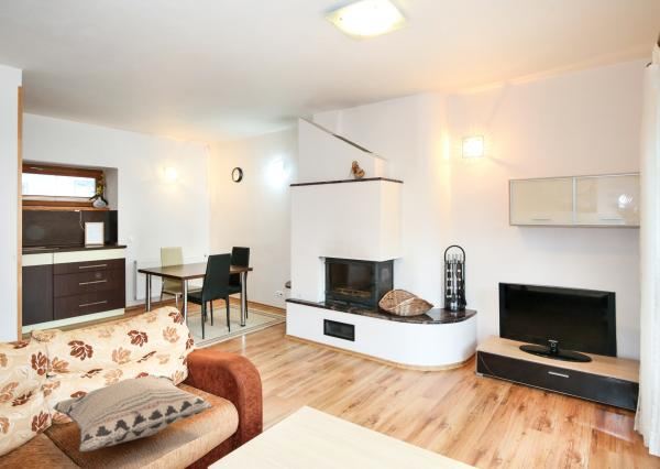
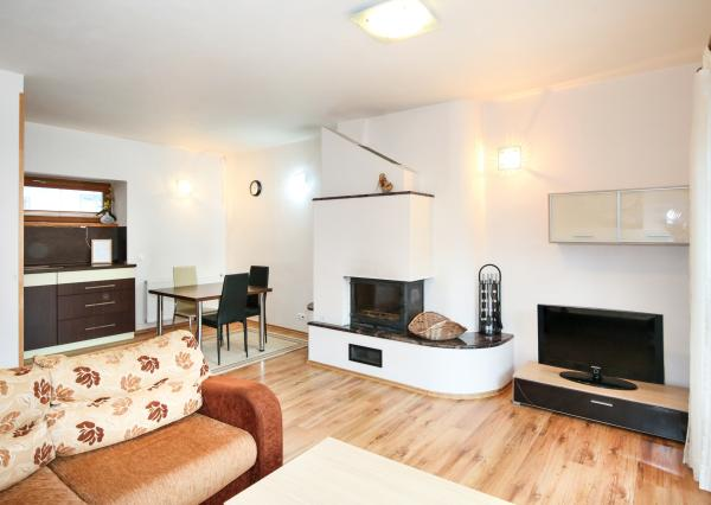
- decorative pillow [52,374,216,452]
